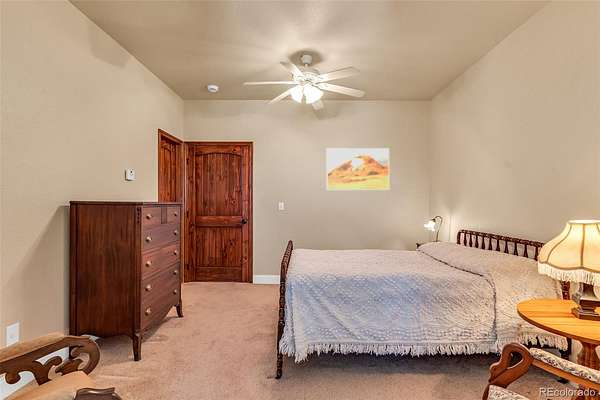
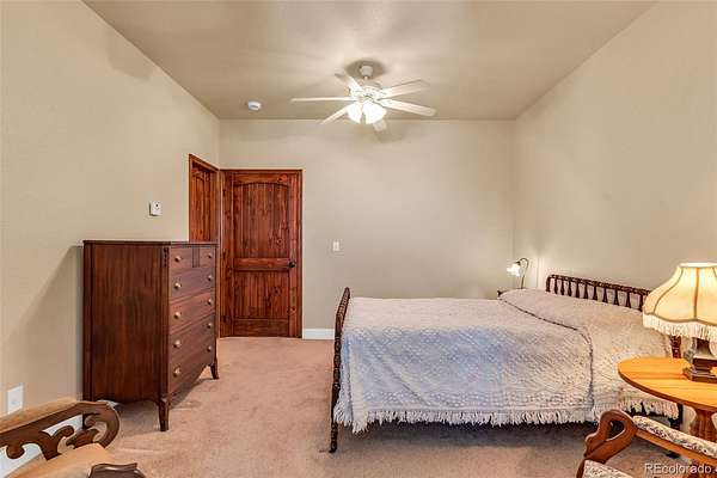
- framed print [326,147,390,191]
